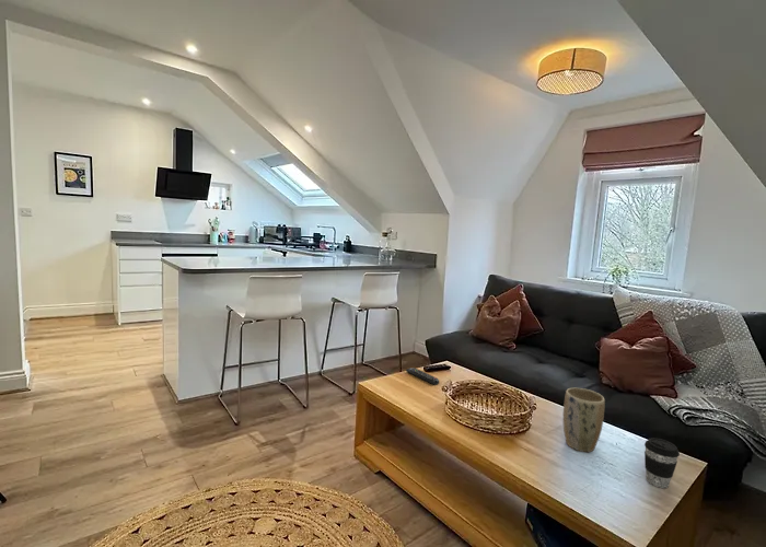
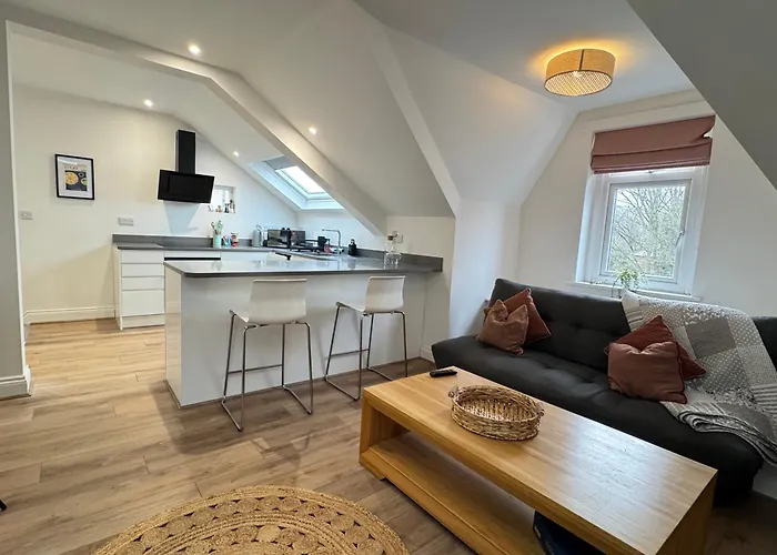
- plant pot [562,387,606,453]
- remote control [405,366,440,386]
- coffee cup [643,437,681,489]
